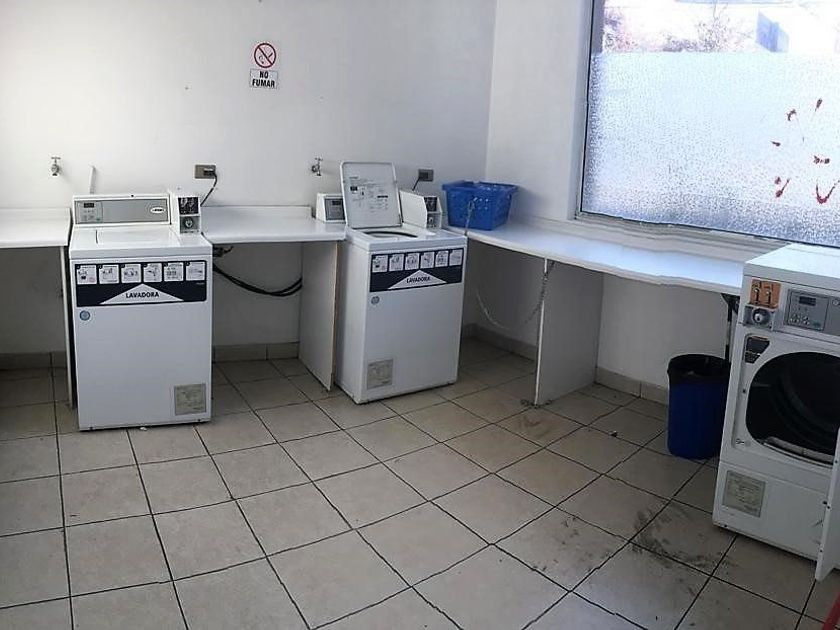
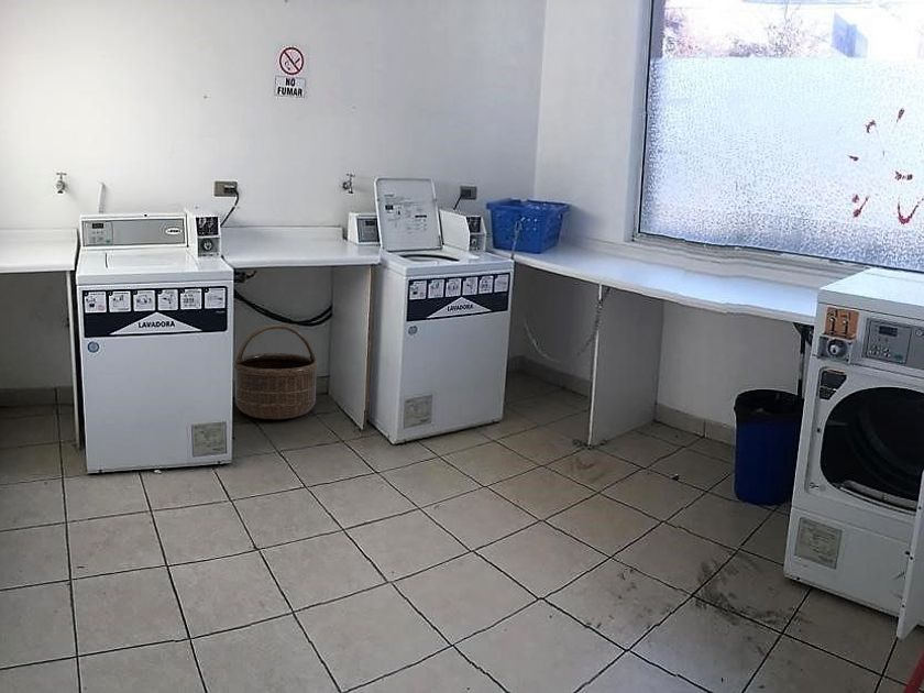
+ basket [232,323,319,420]
